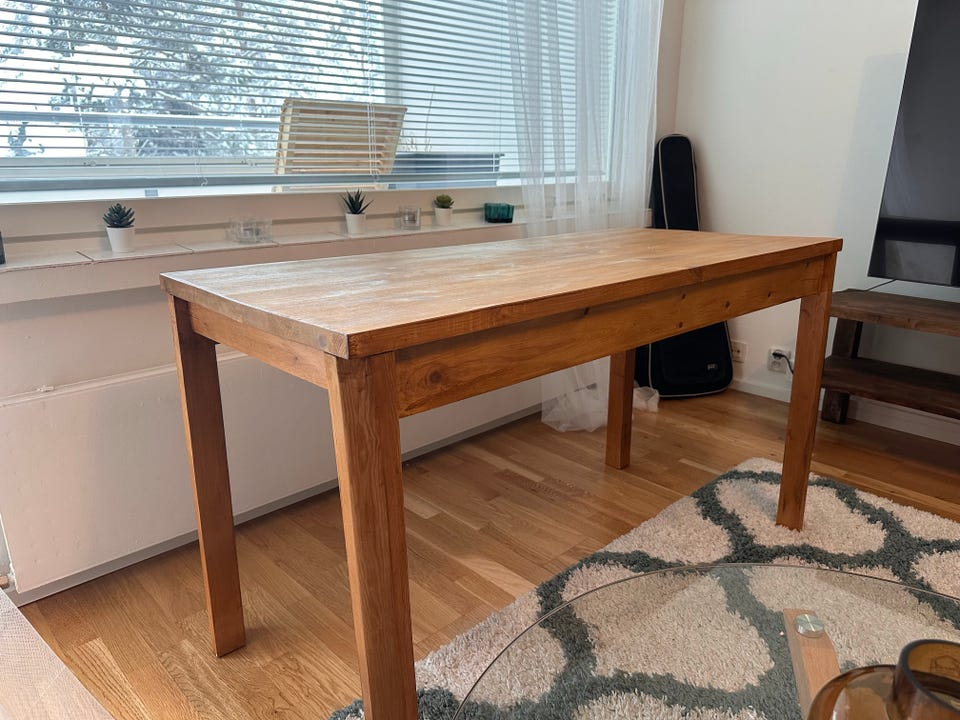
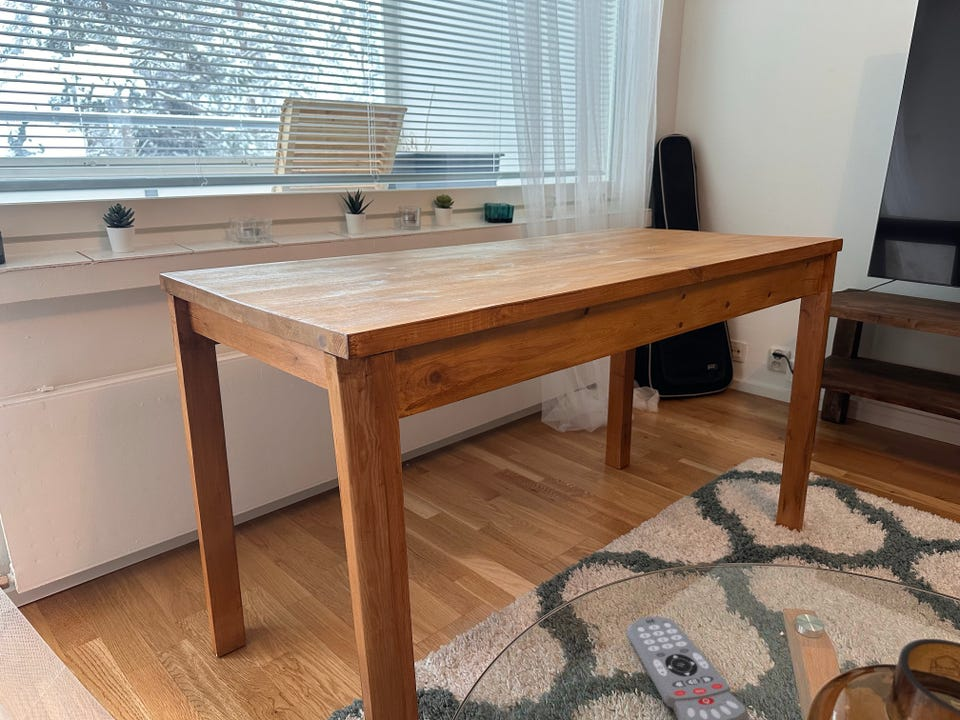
+ remote control [626,616,750,720]
